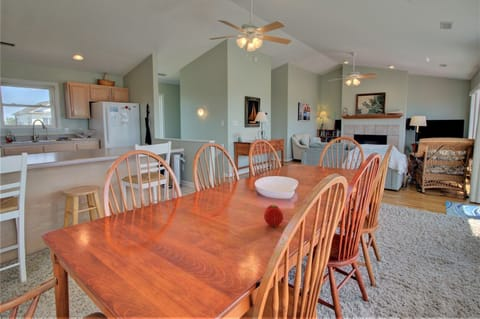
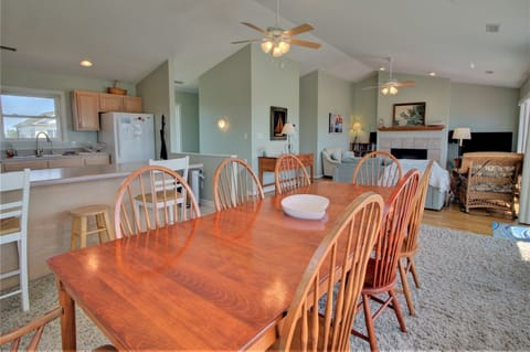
- fruit [263,203,284,227]
